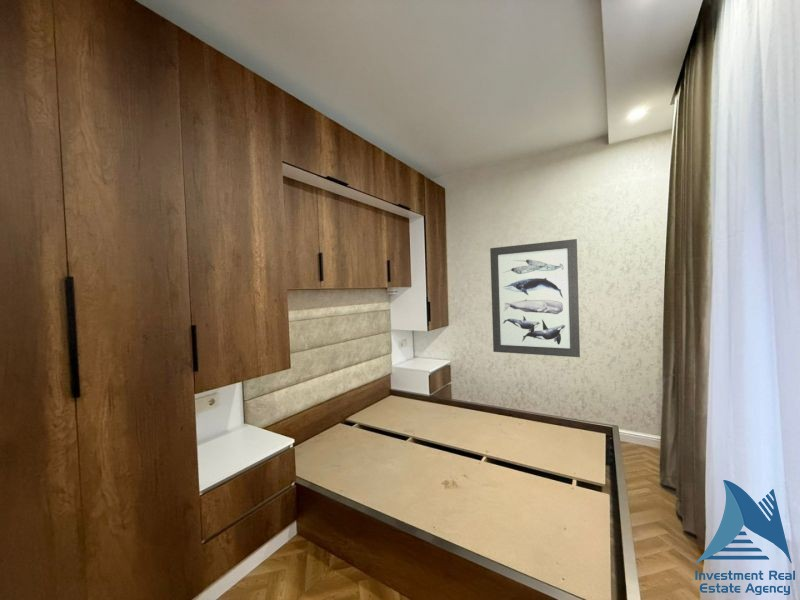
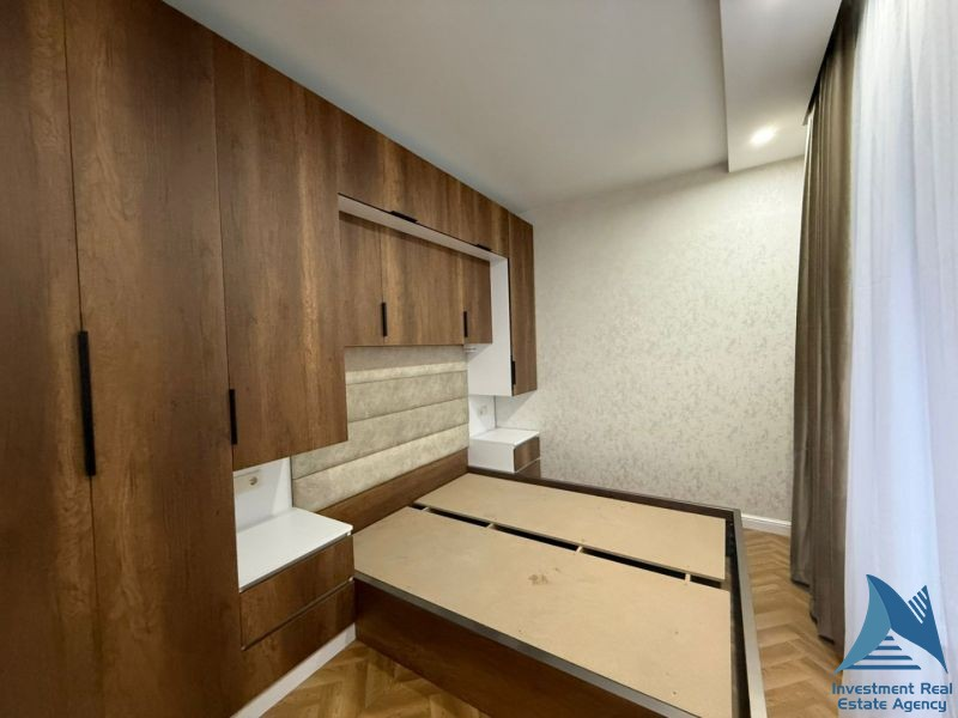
- wall art [489,238,581,358]
